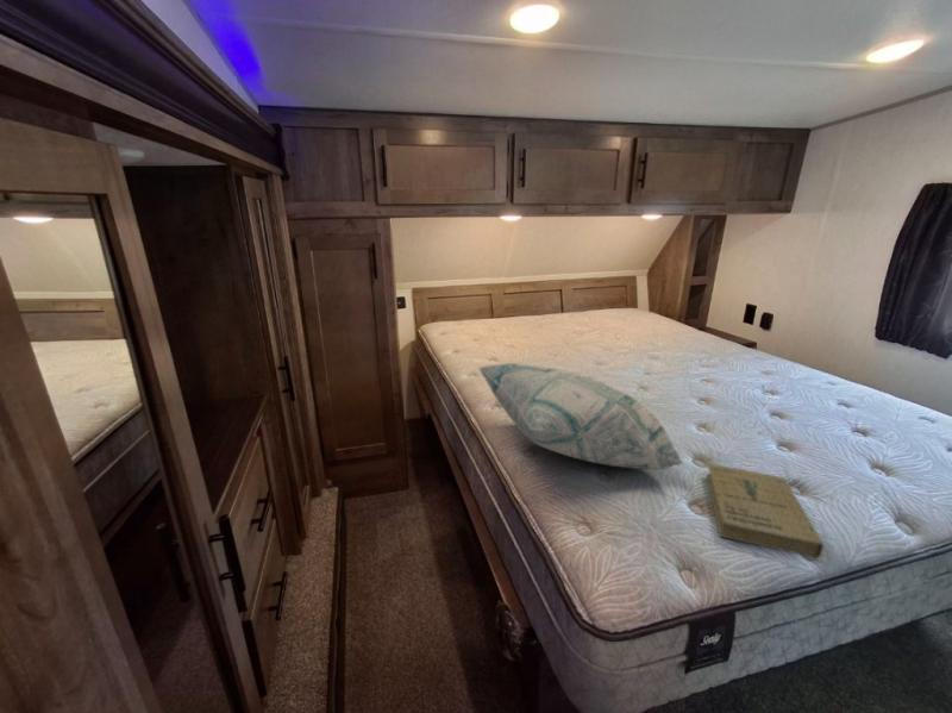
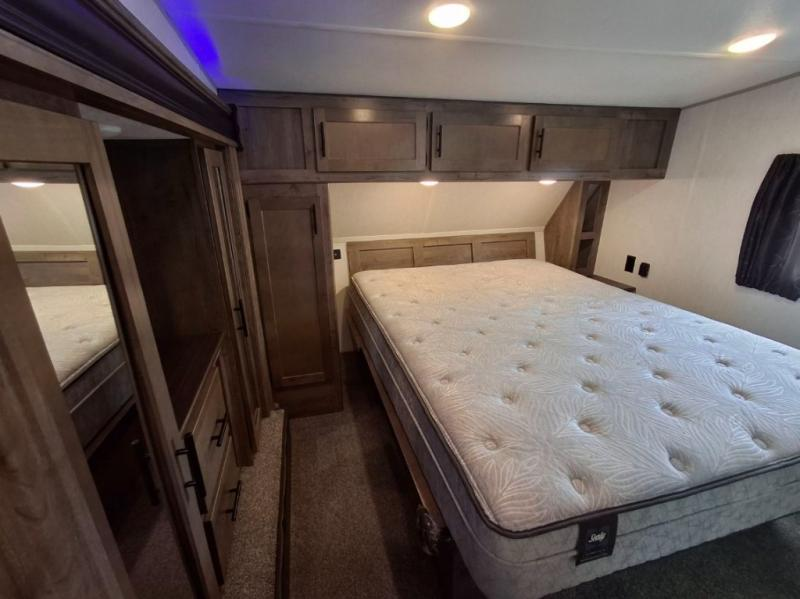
- book [706,463,825,559]
- decorative pillow [476,362,684,470]
